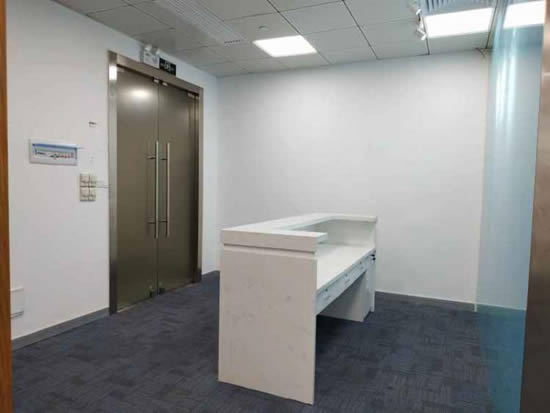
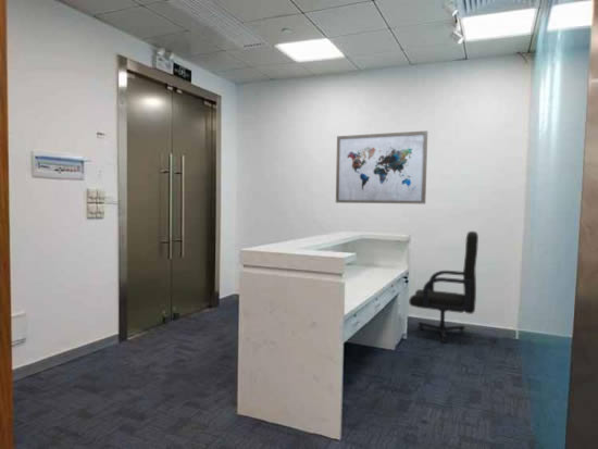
+ chair [408,230,479,344]
+ wall art [335,129,428,204]
